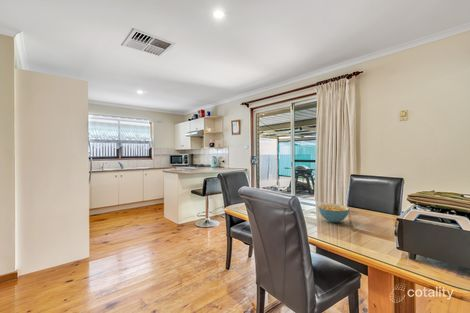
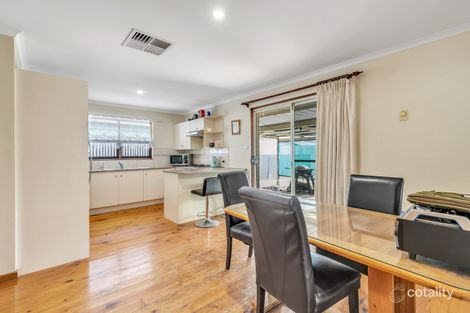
- cereal bowl [317,203,350,223]
